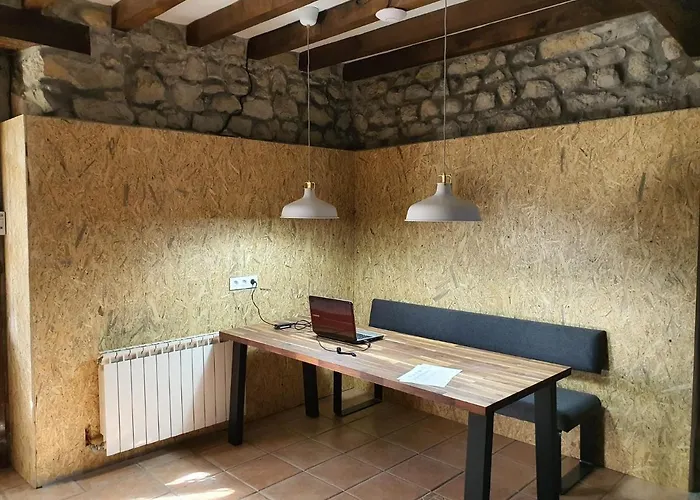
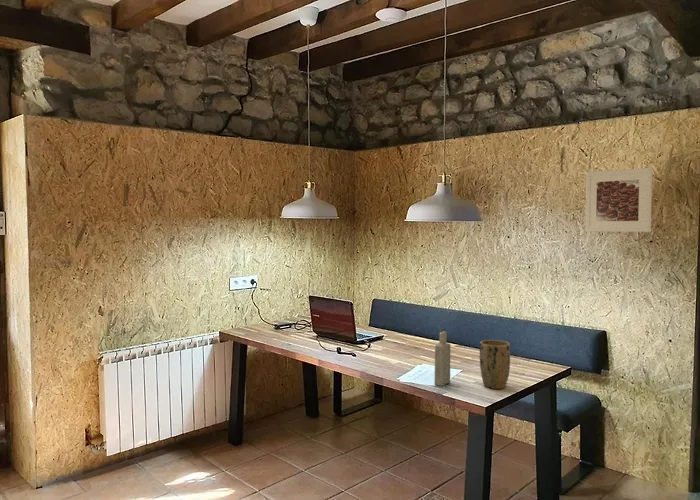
+ bottle [433,330,451,387]
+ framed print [584,167,653,233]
+ plant pot [479,339,511,390]
